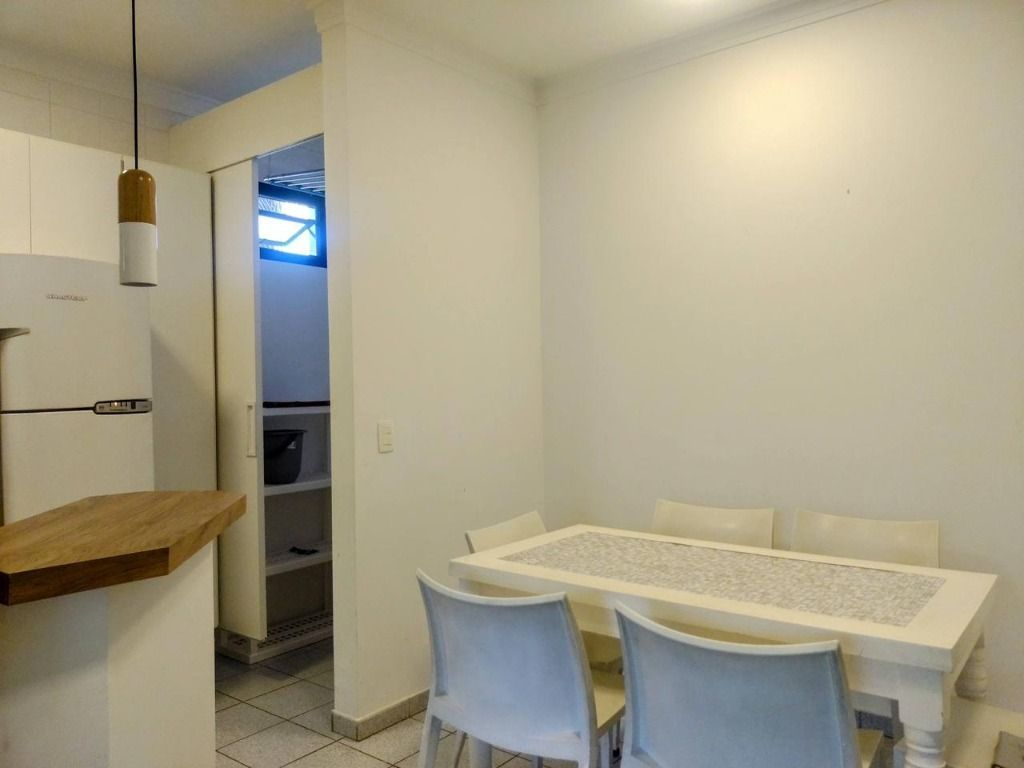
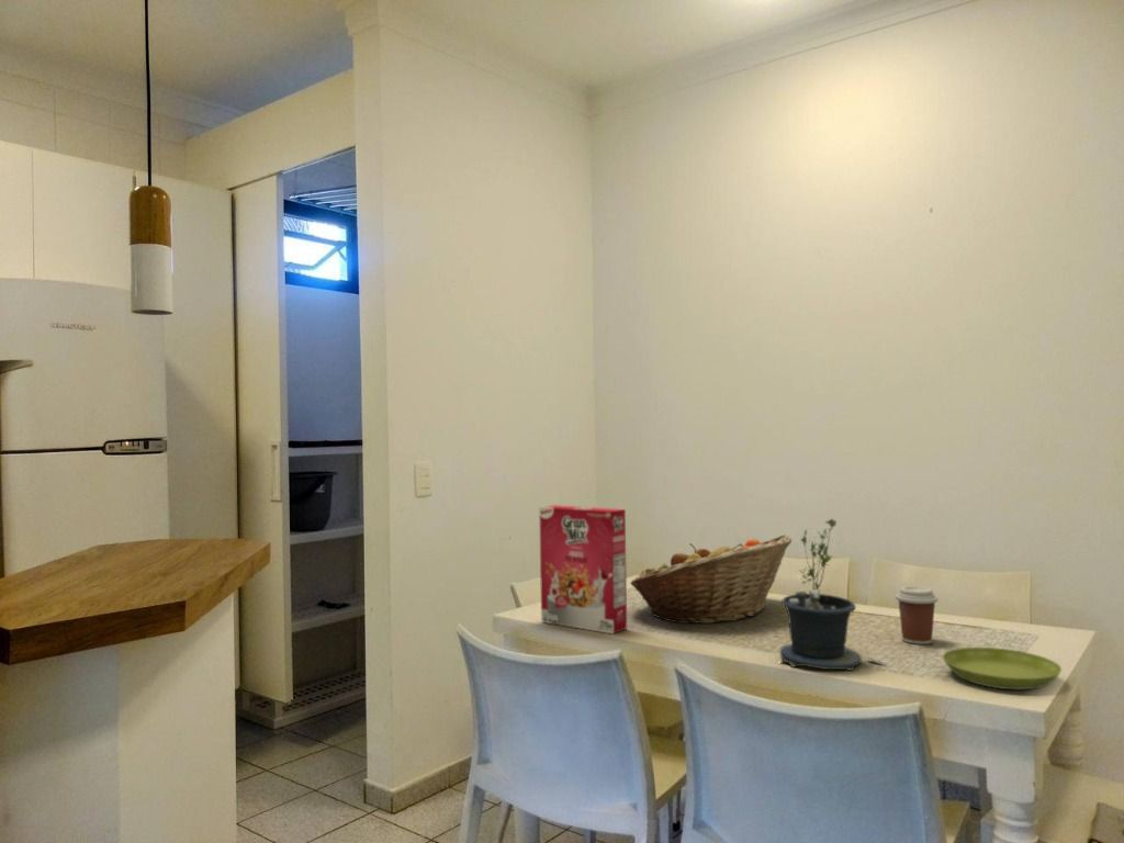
+ saucer [942,647,1063,690]
+ cereal box [538,504,628,636]
+ coffee cup [895,585,938,645]
+ fruit basket [629,533,793,625]
+ potted plant [778,518,886,672]
